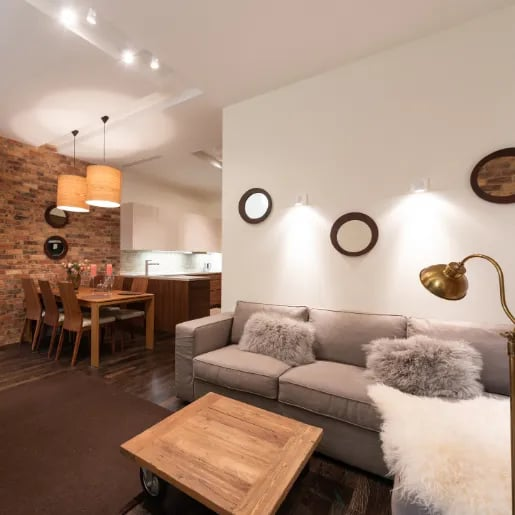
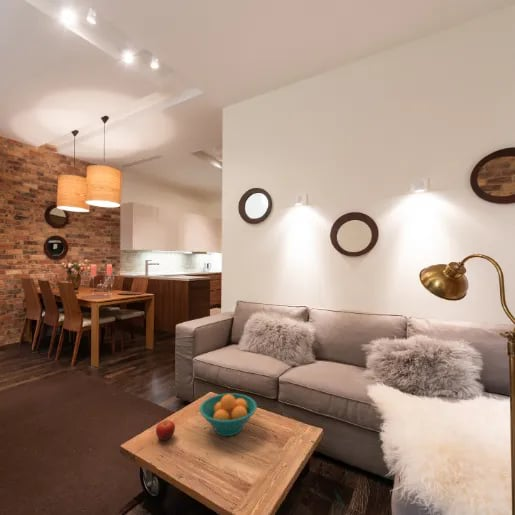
+ fruit [155,419,176,441]
+ fruit bowl [199,392,258,437]
